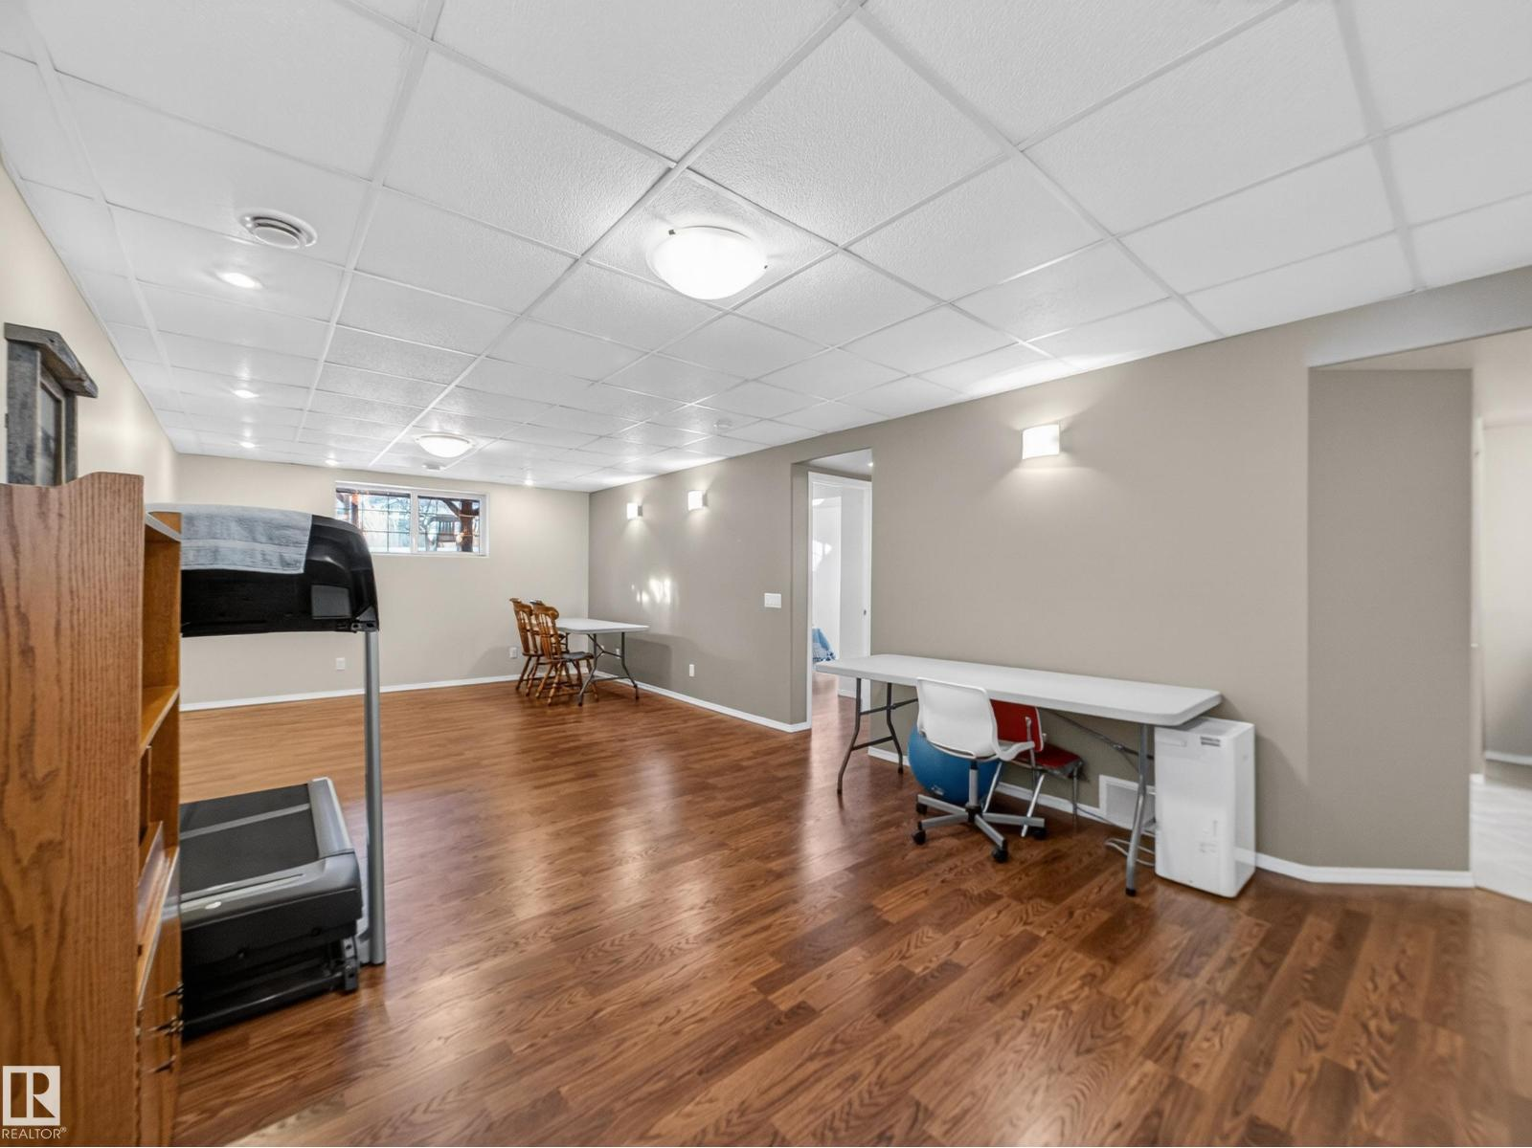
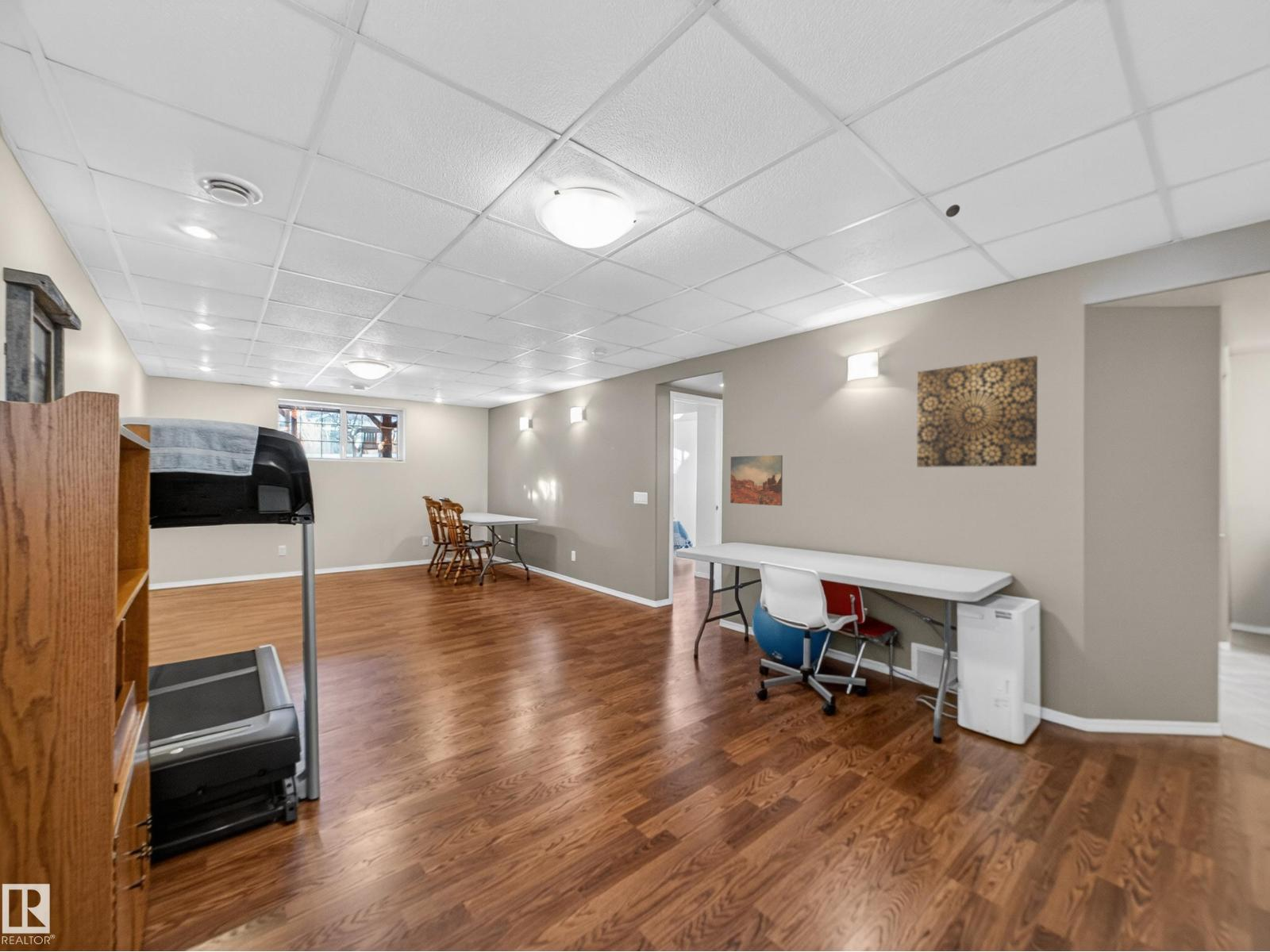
+ wall art [729,455,783,506]
+ smoke detector [945,204,960,218]
+ wall art [916,355,1038,468]
